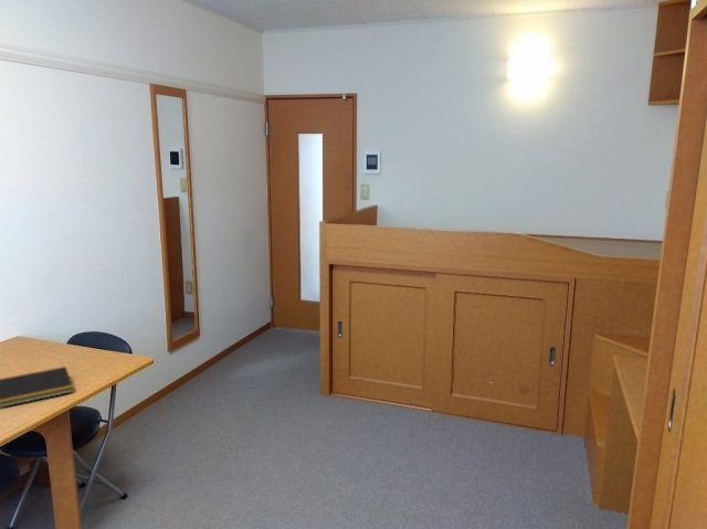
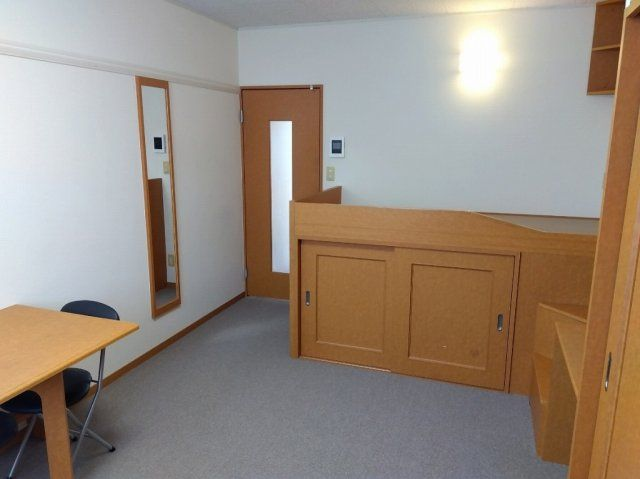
- notepad [0,366,75,409]
